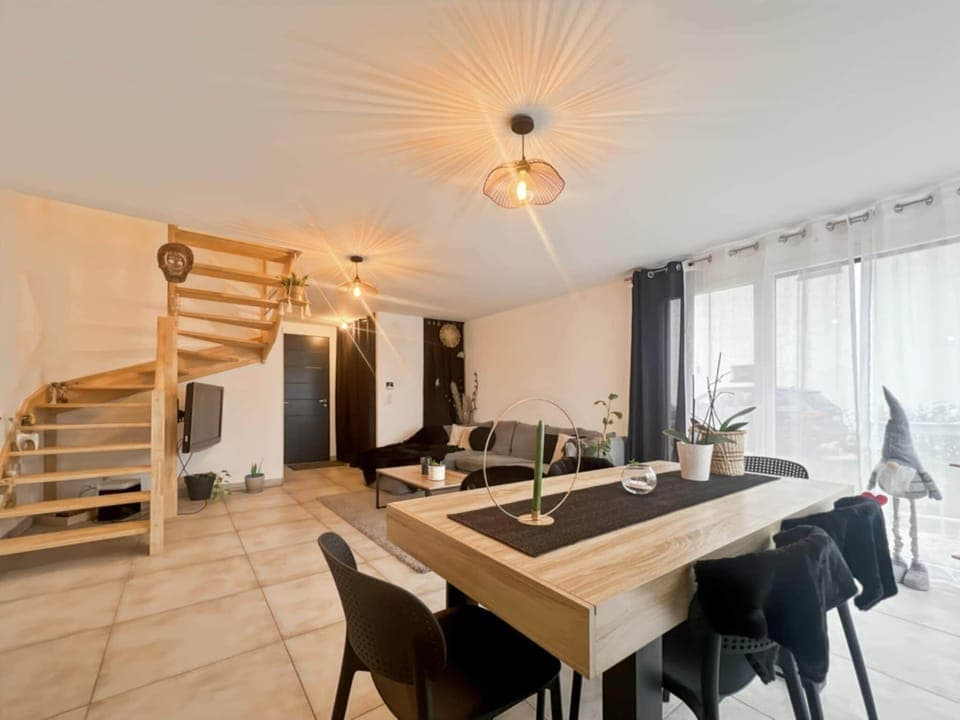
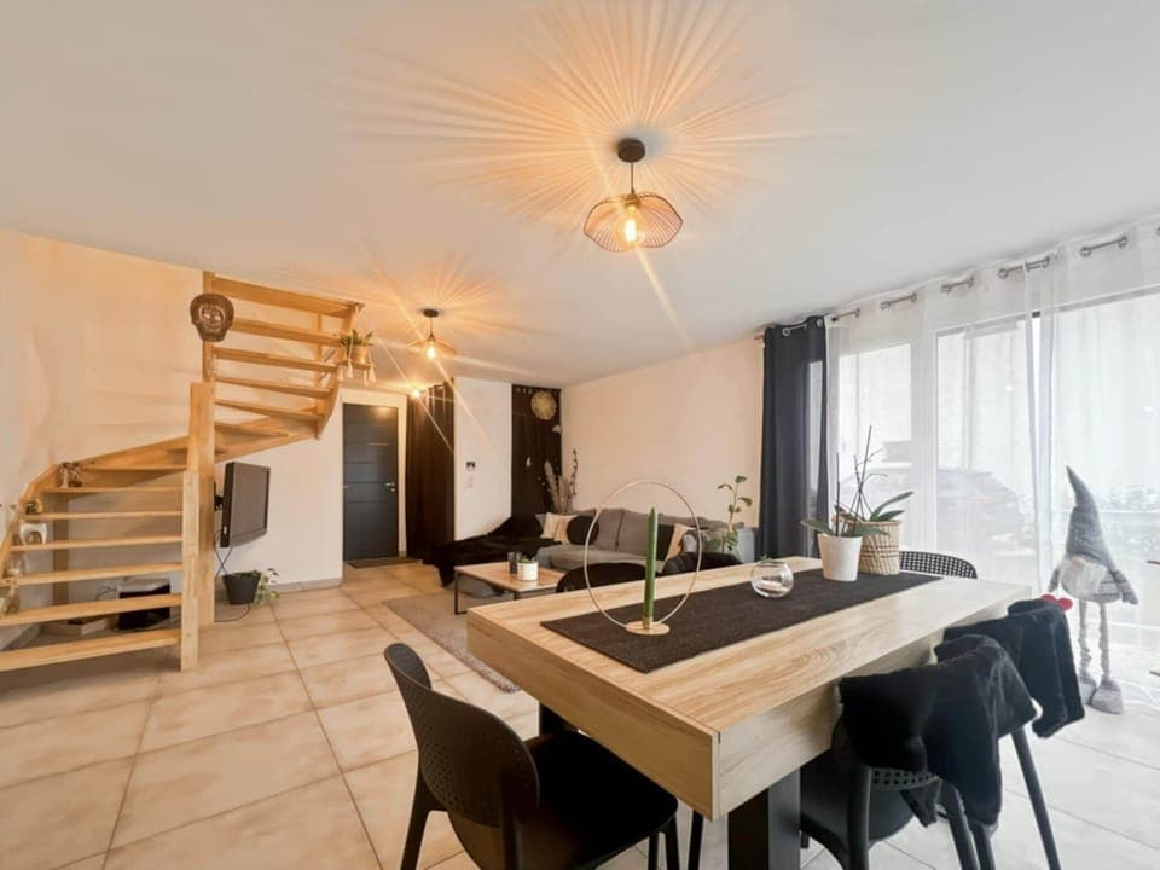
- potted plant [243,458,266,494]
